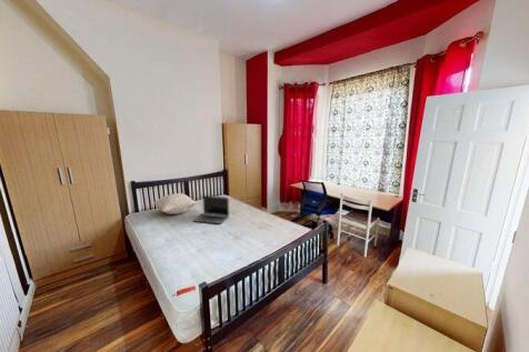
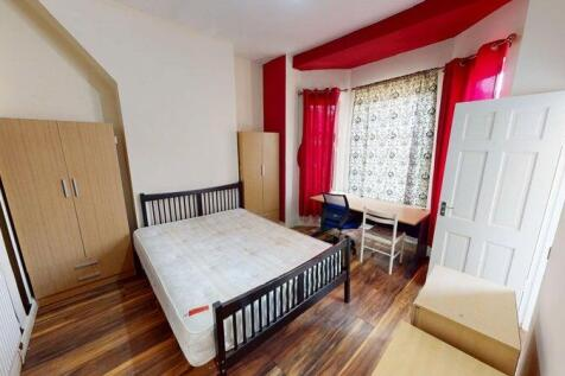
- laptop [192,194,230,225]
- pillow [152,192,199,215]
